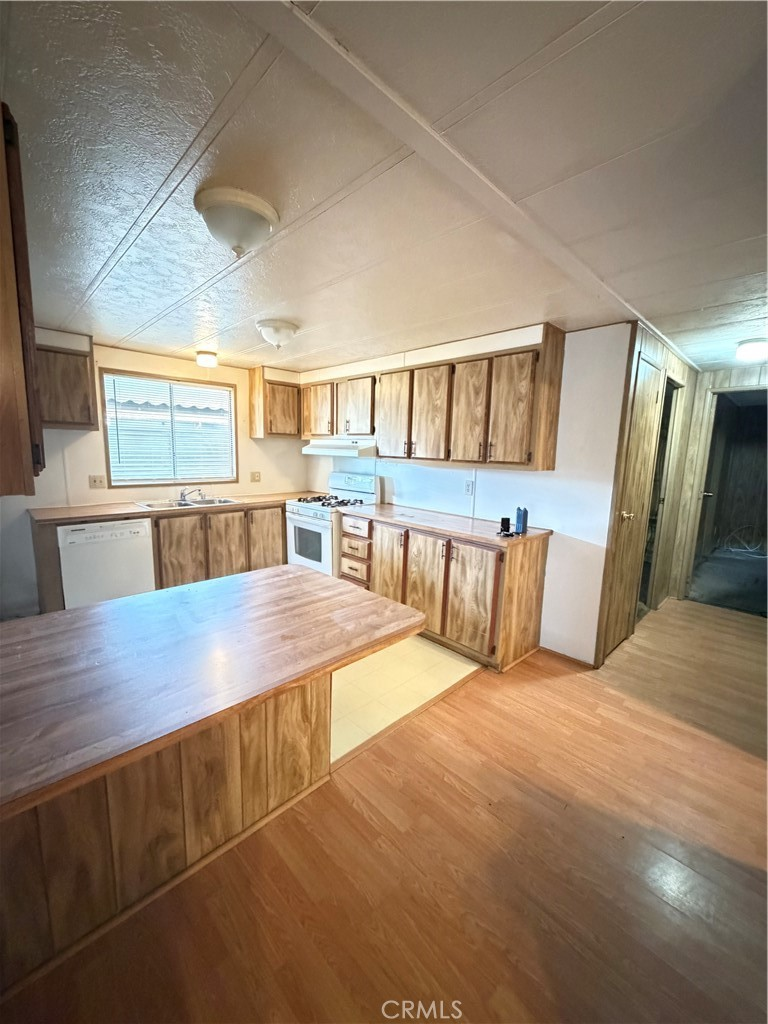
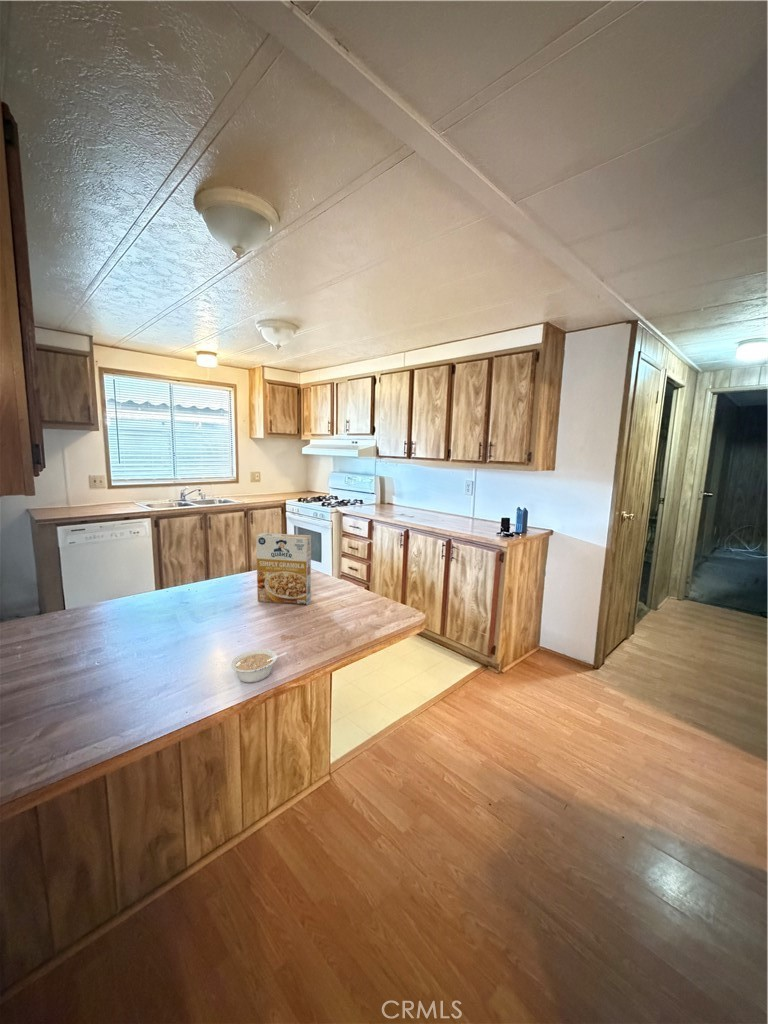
+ cereal box [255,532,312,606]
+ legume [230,648,288,684]
